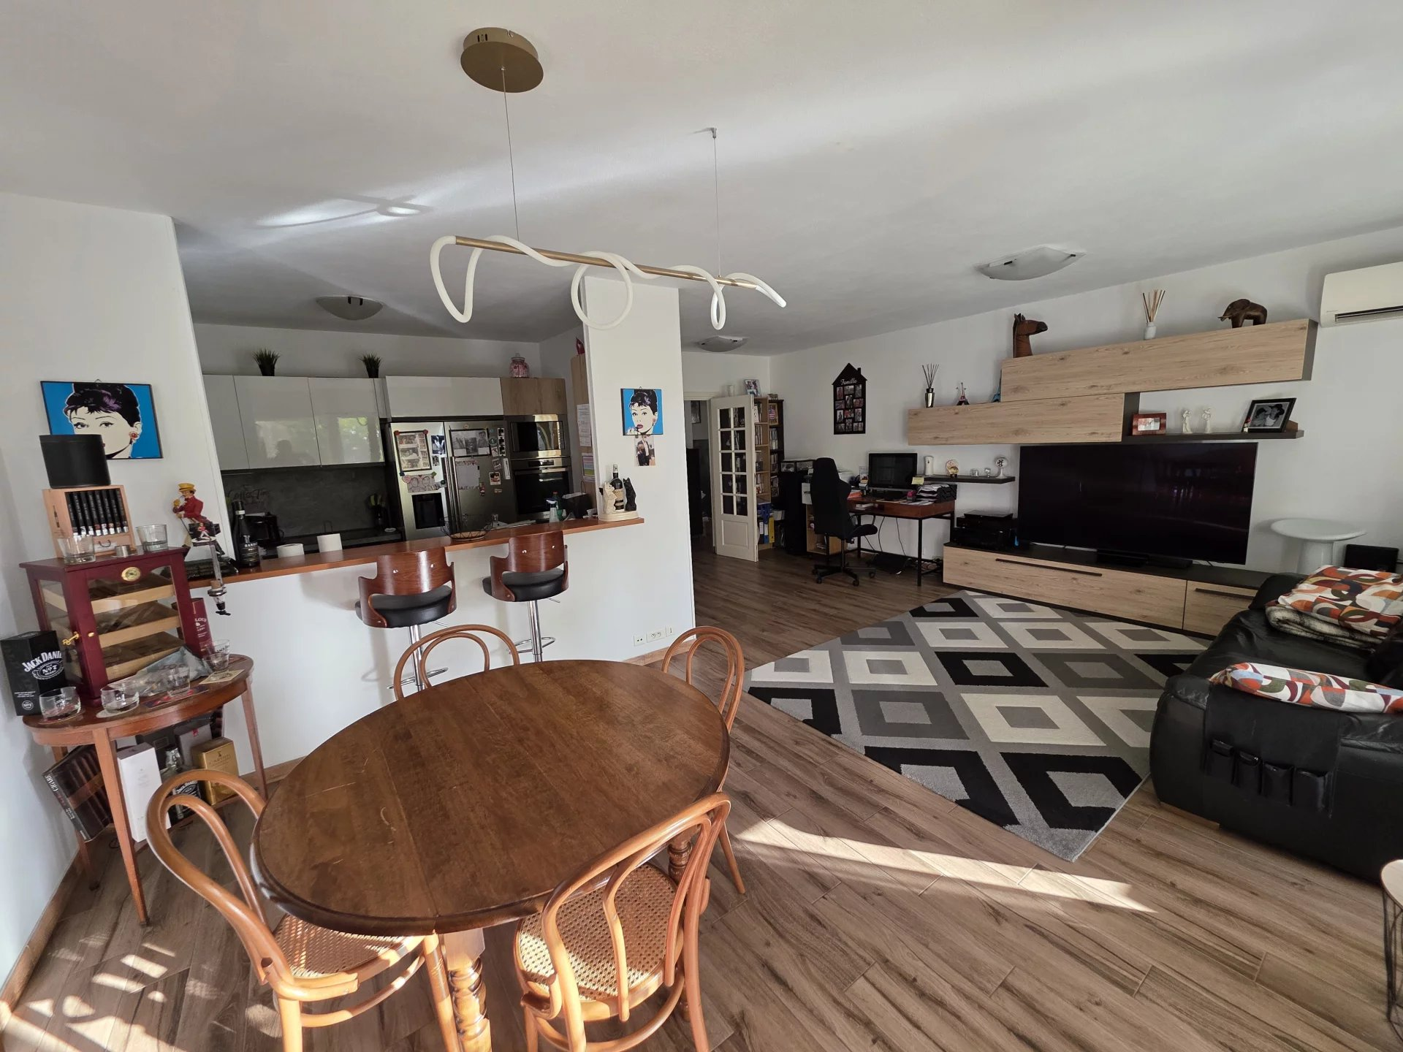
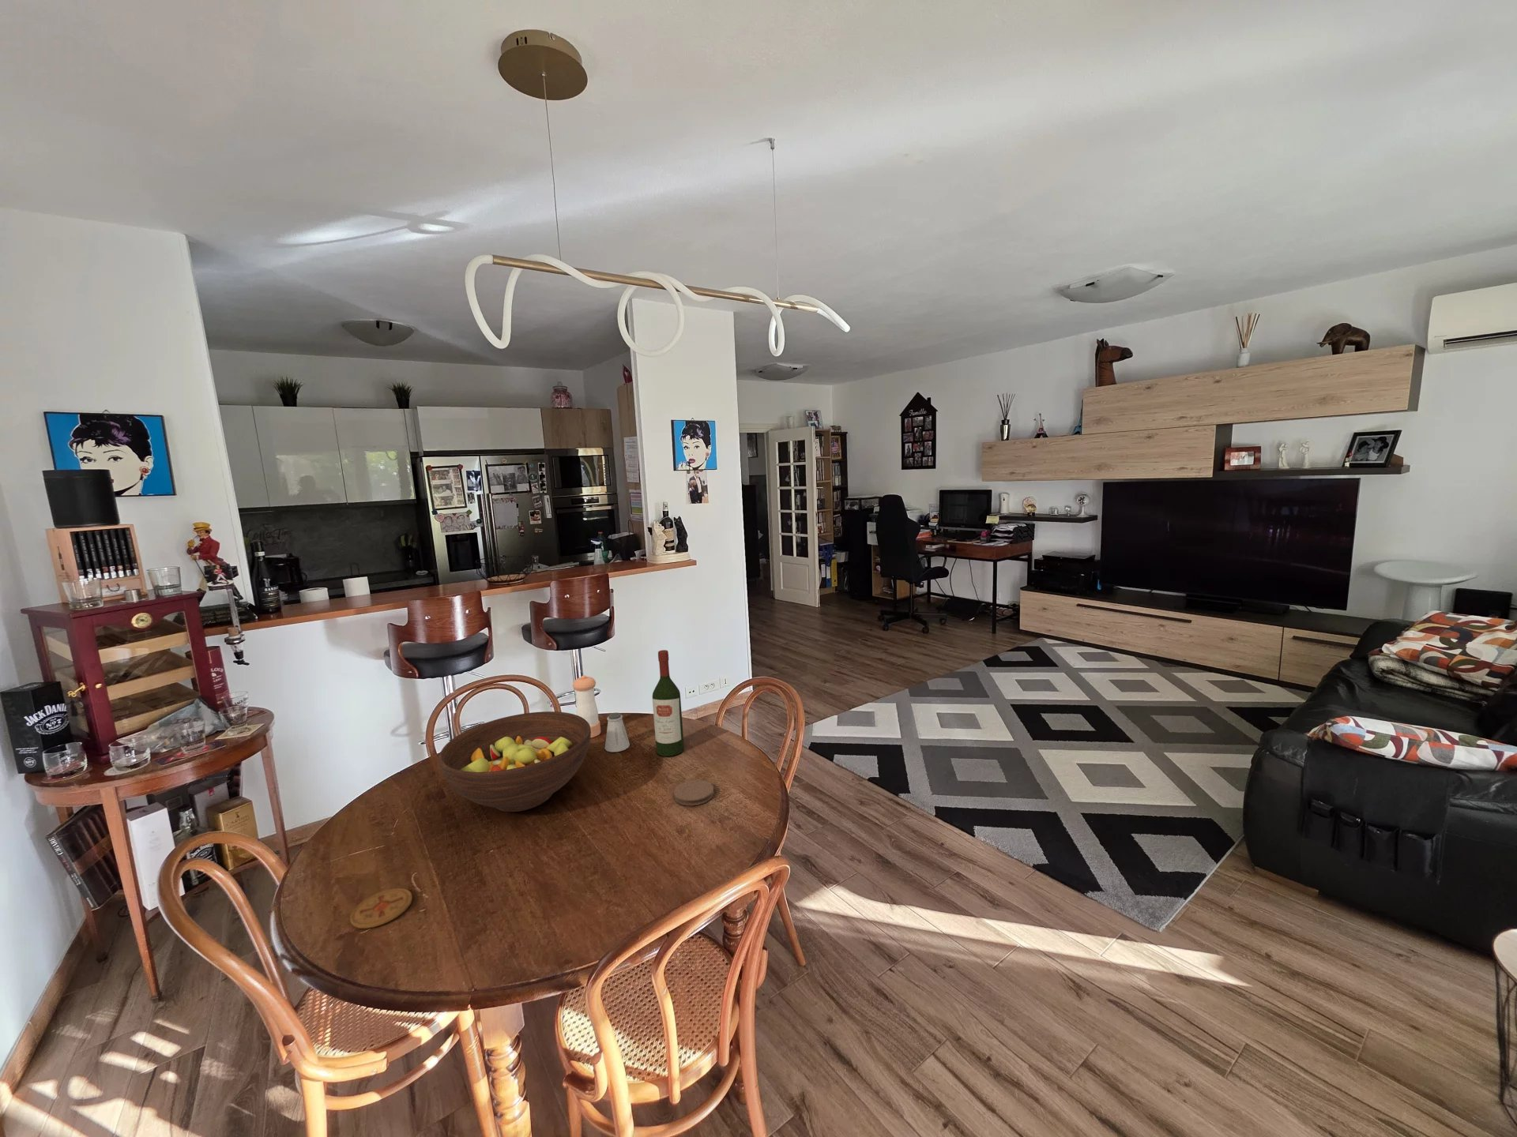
+ coaster [674,780,714,806]
+ pepper shaker [572,675,601,738]
+ coaster [349,887,413,929]
+ wine bottle [652,649,684,757]
+ saltshaker [604,712,631,754]
+ fruit bowl [437,711,591,812]
